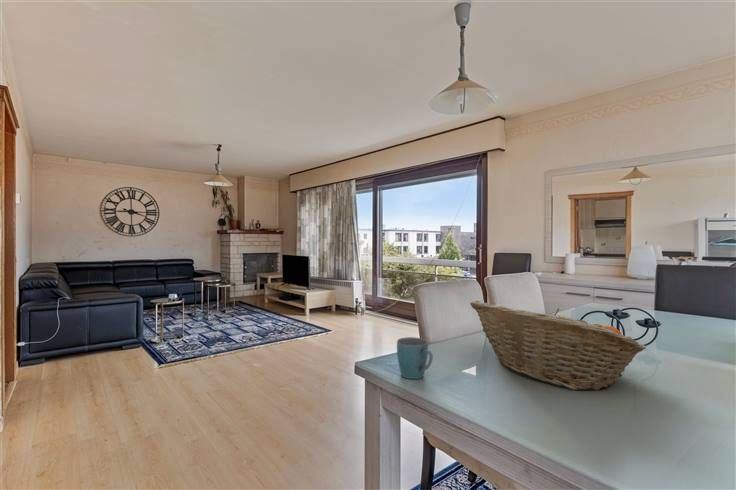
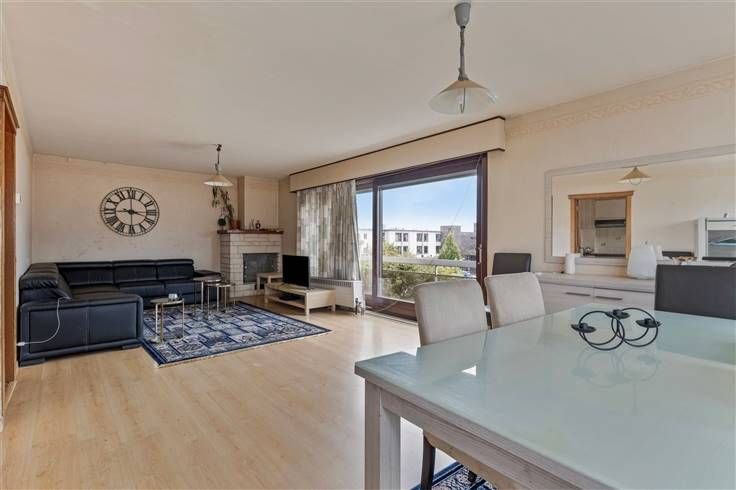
- fruit basket [469,300,647,391]
- mug [396,336,434,380]
